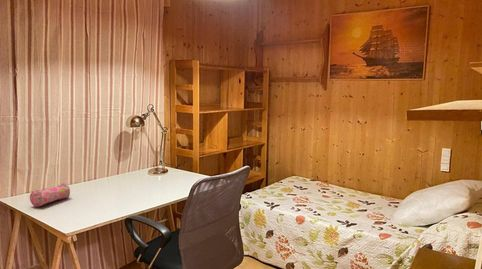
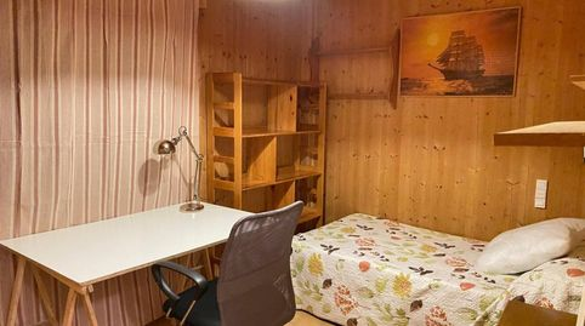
- pencil case [29,182,71,207]
